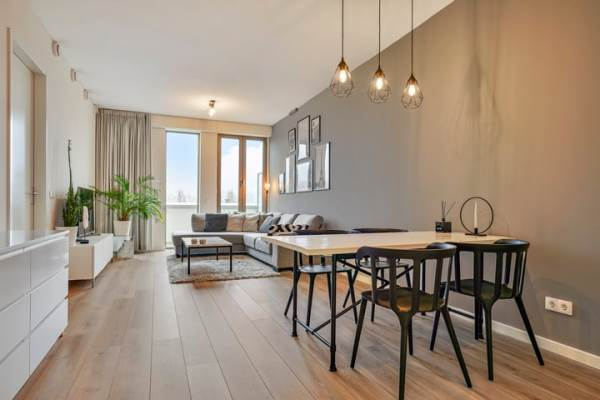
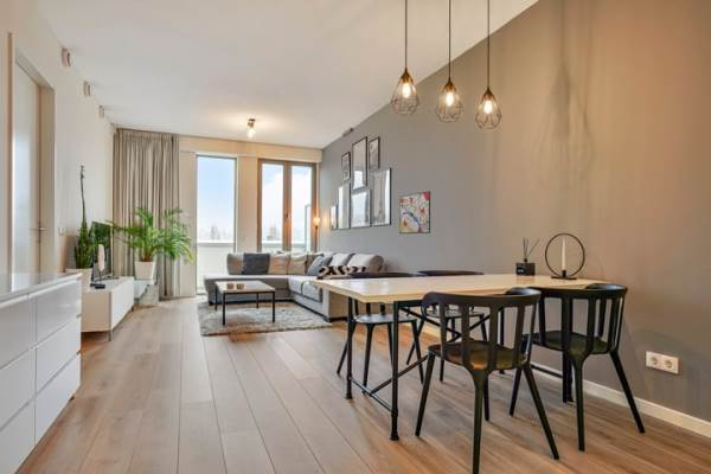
+ wall art [398,190,431,235]
